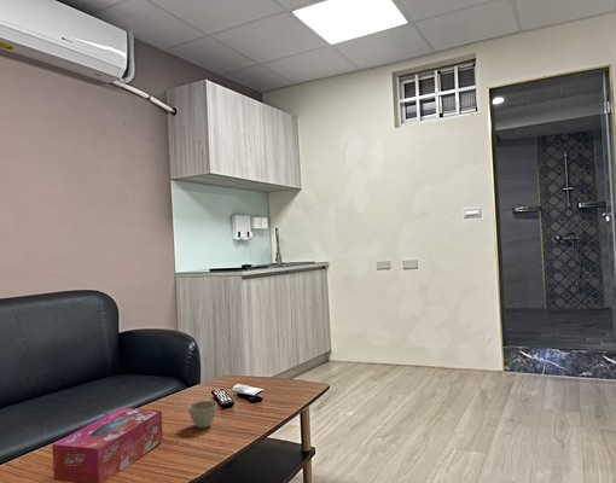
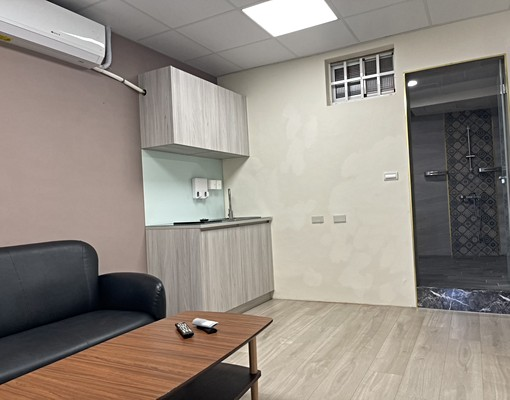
- flower pot [187,400,219,429]
- tissue box [51,407,164,483]
